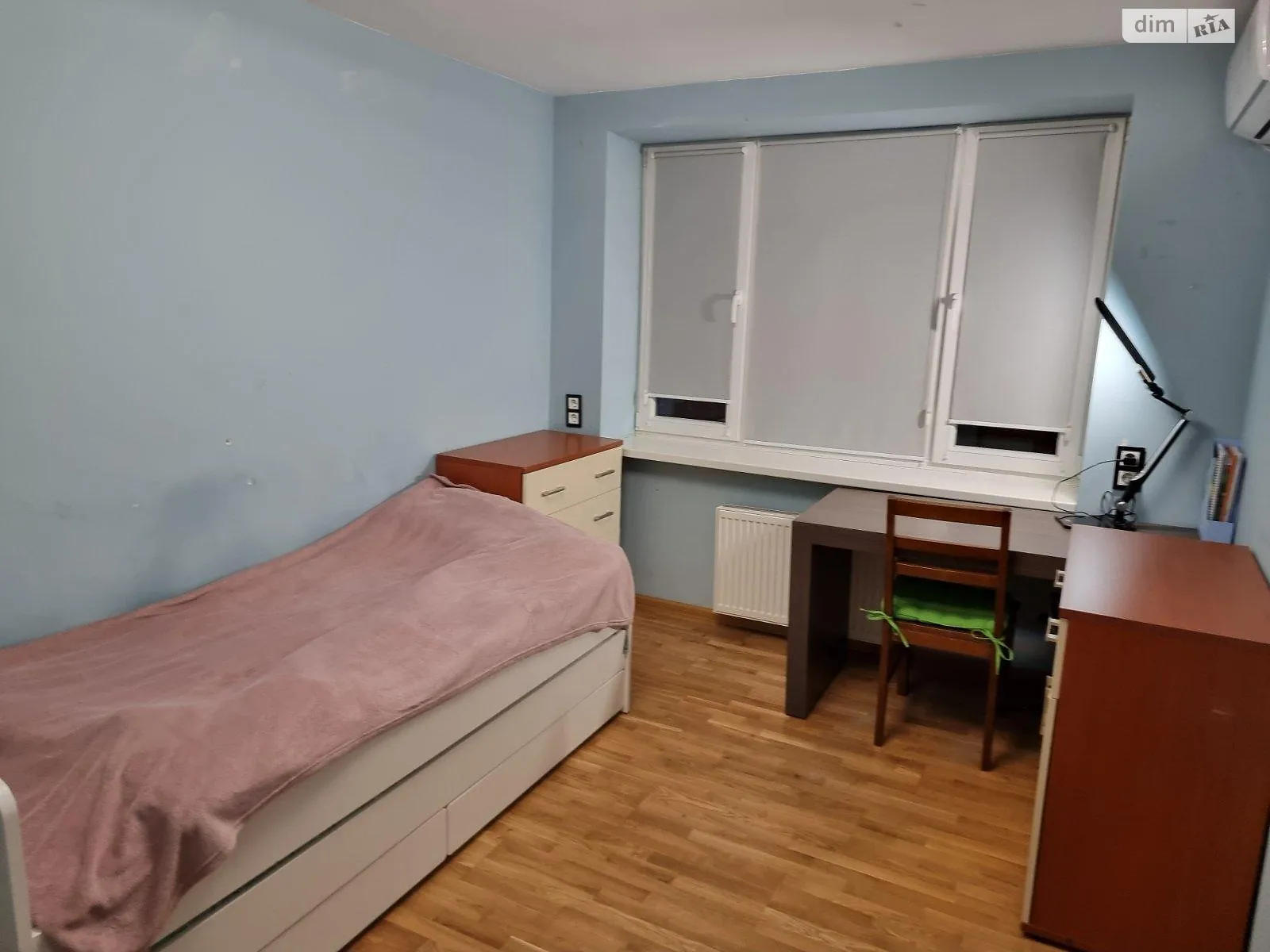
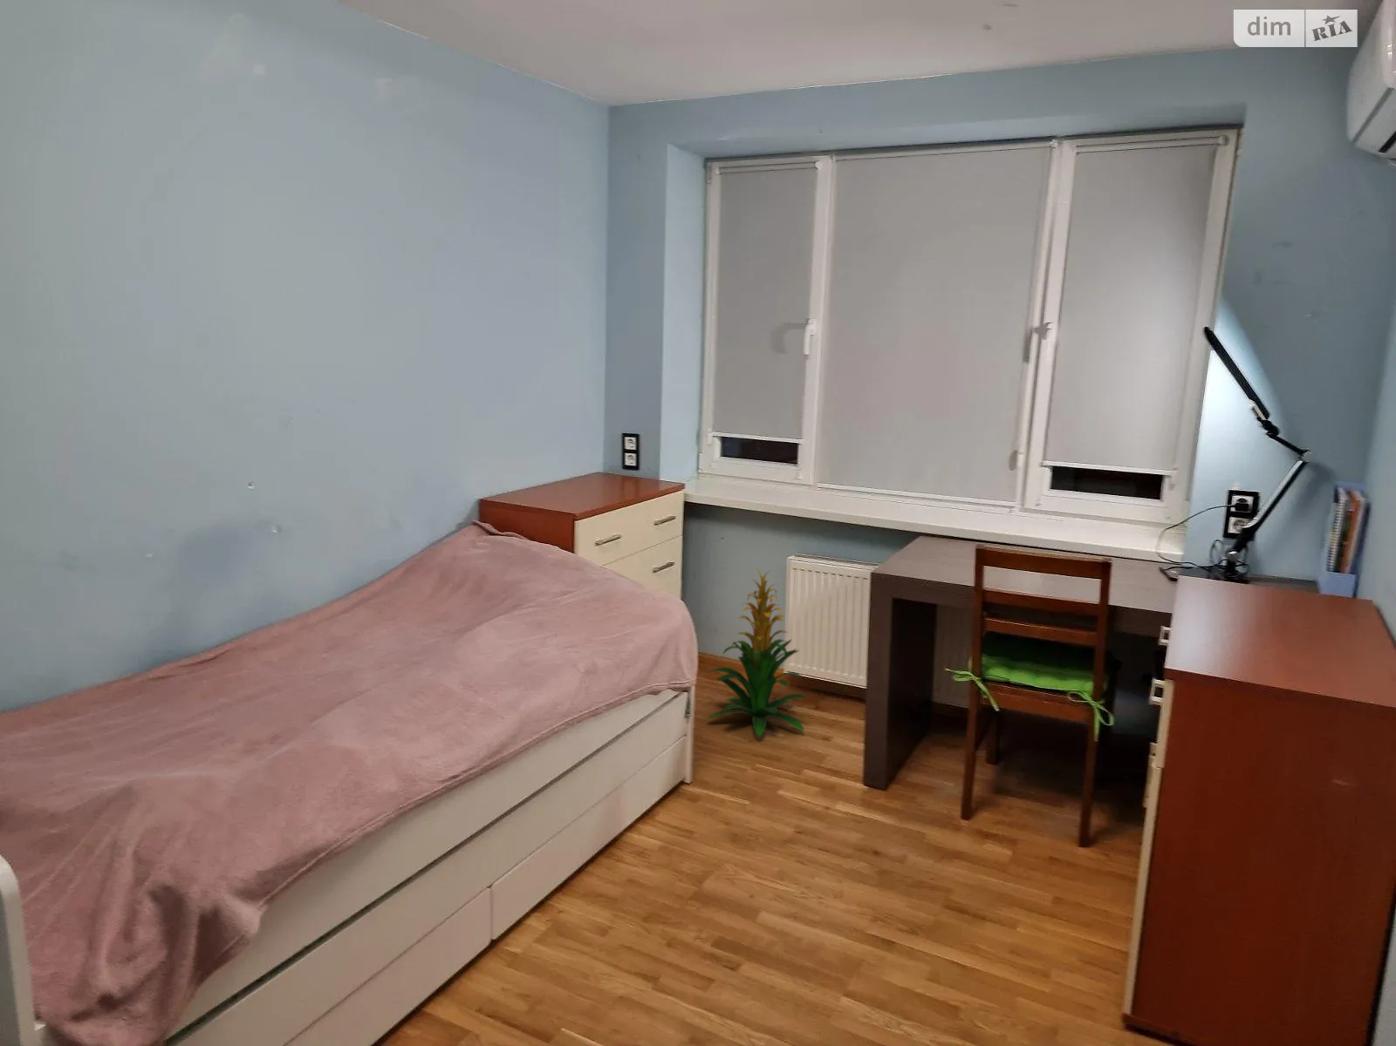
+ indoor plant [706,567,808,737]
